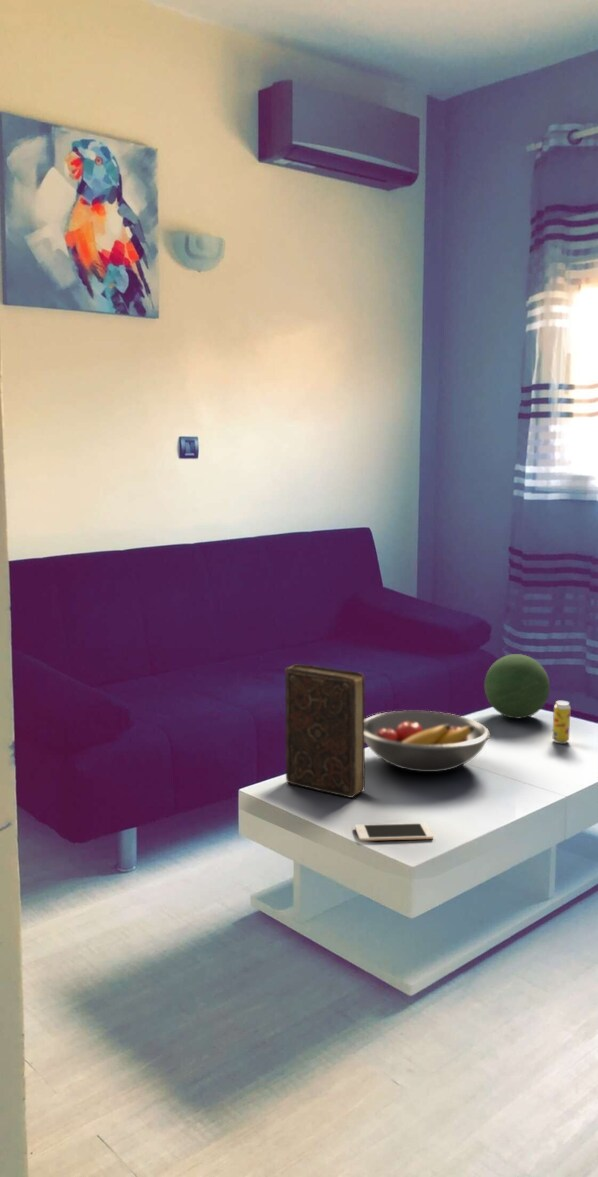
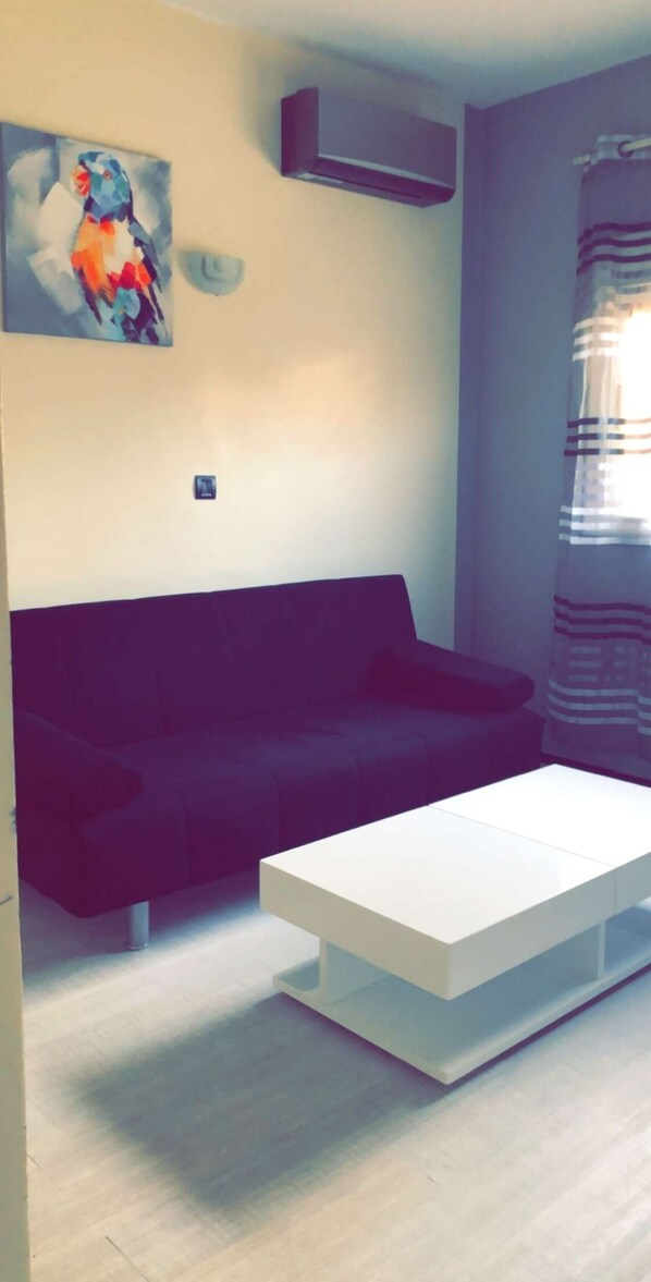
- beverage can [551,700,572,744]
- book [284,663,366,799]
- decorative orb [483,653,551,720]
- cell phone [354,822,434,842]
- fruit bowl [365,710,491,773]
